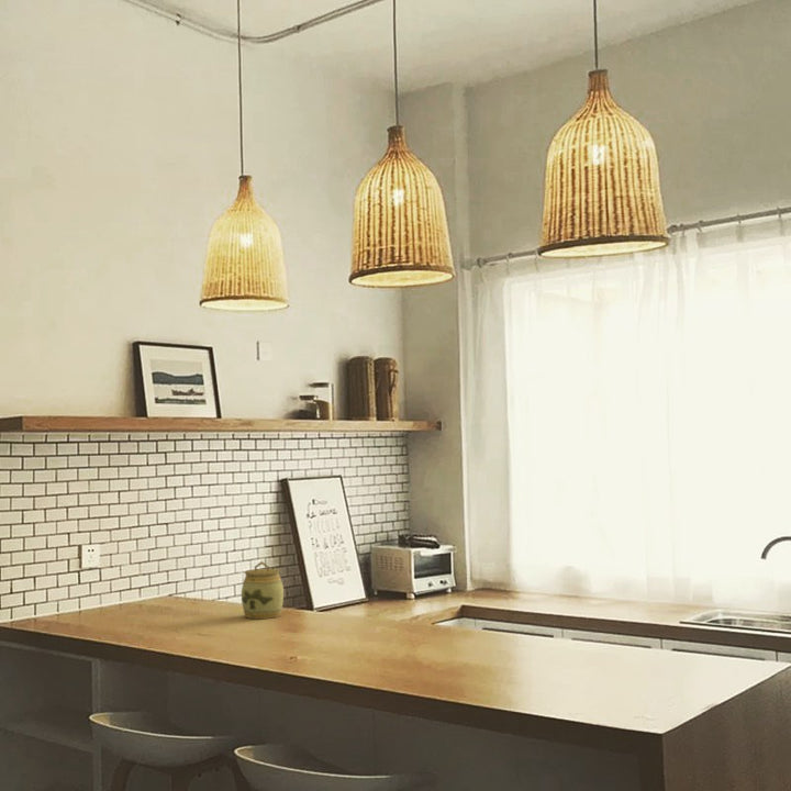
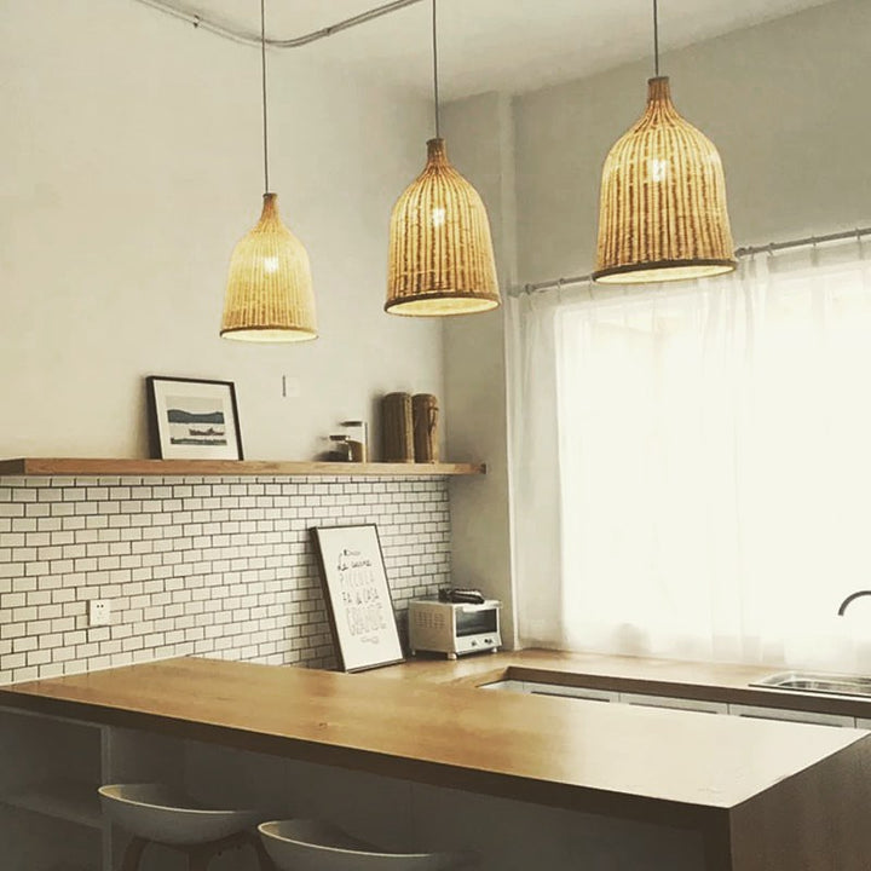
- jar [241,560,285,620]
